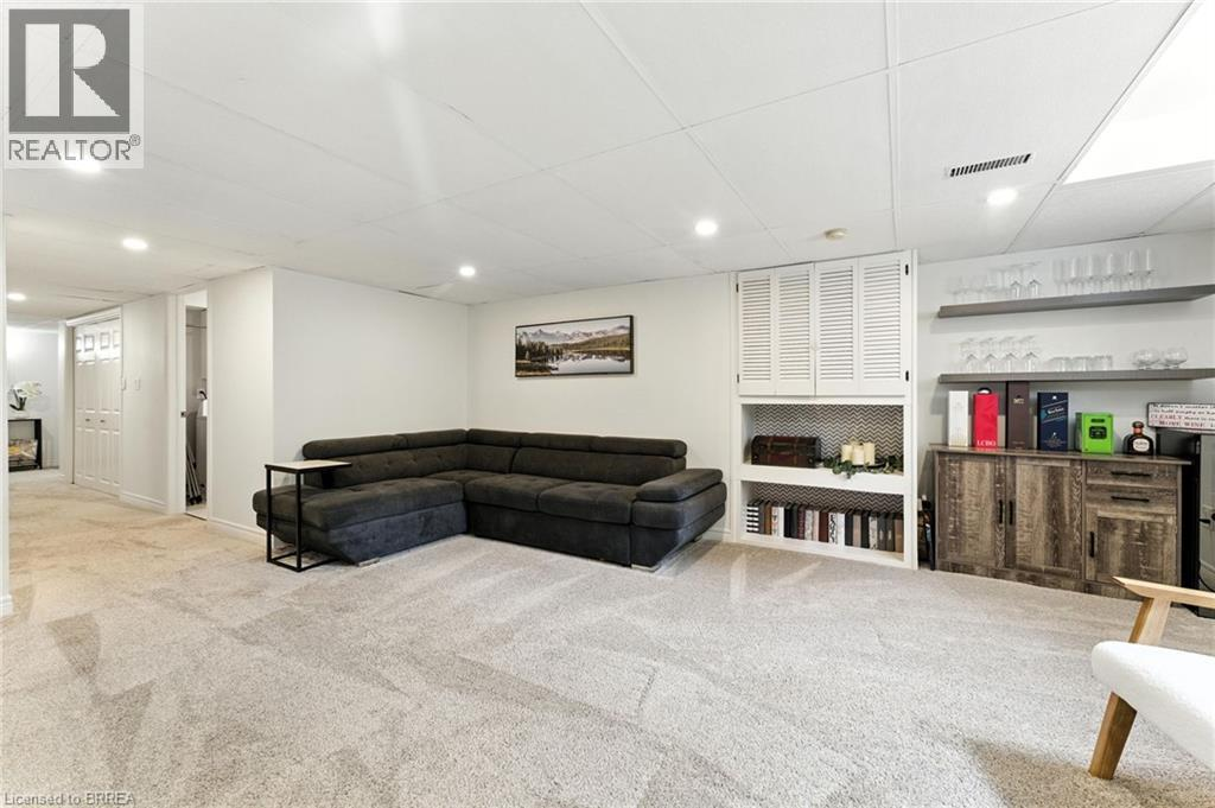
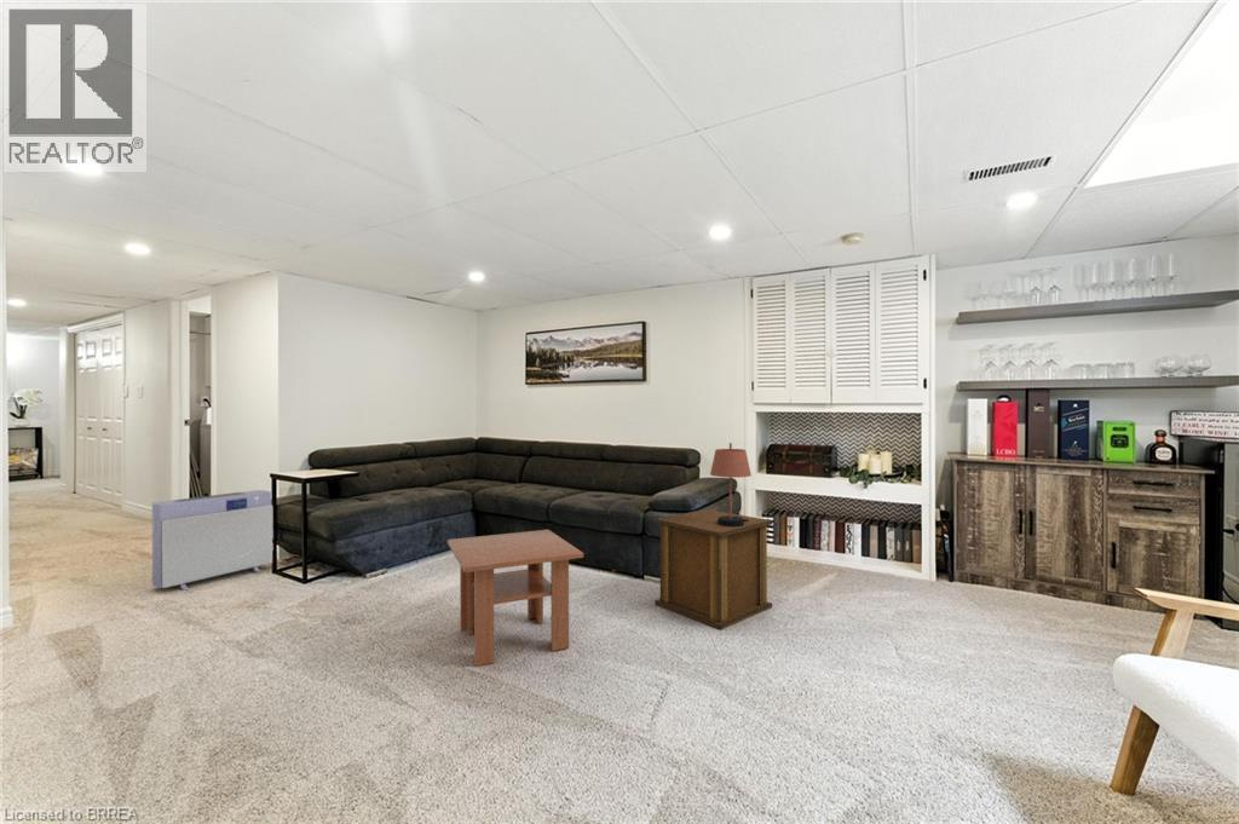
+ coffee table [446,529,584,668]
+ side table [653,508,773,630]
+ air purifier [151,489,275,592]
+ table lamp [709,442,753,526]
